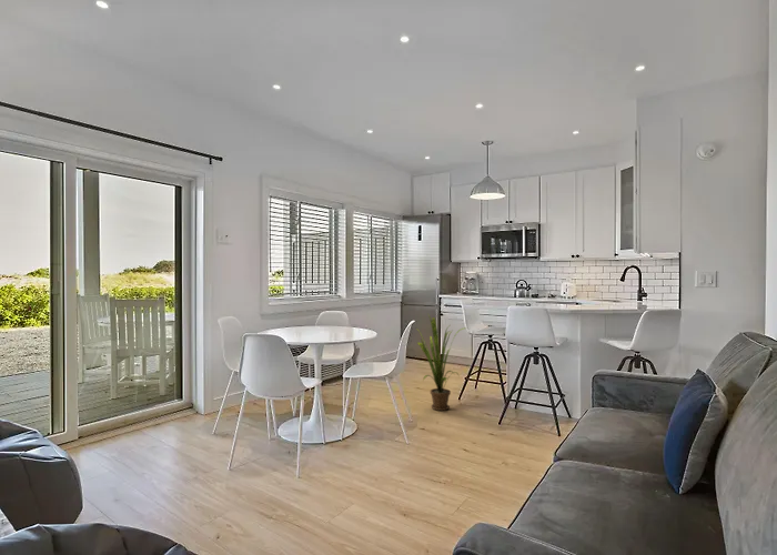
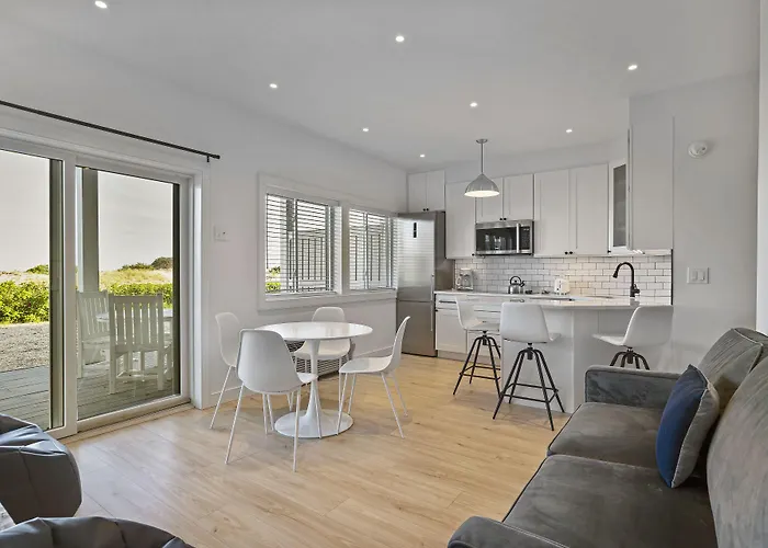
- house plant [414,314,468,412]
